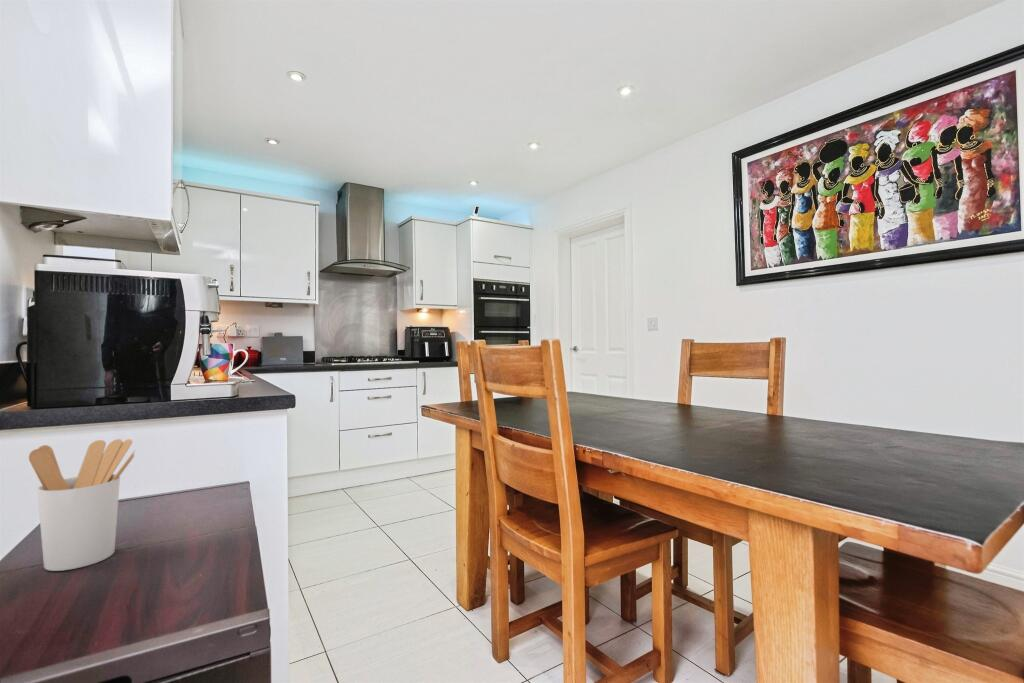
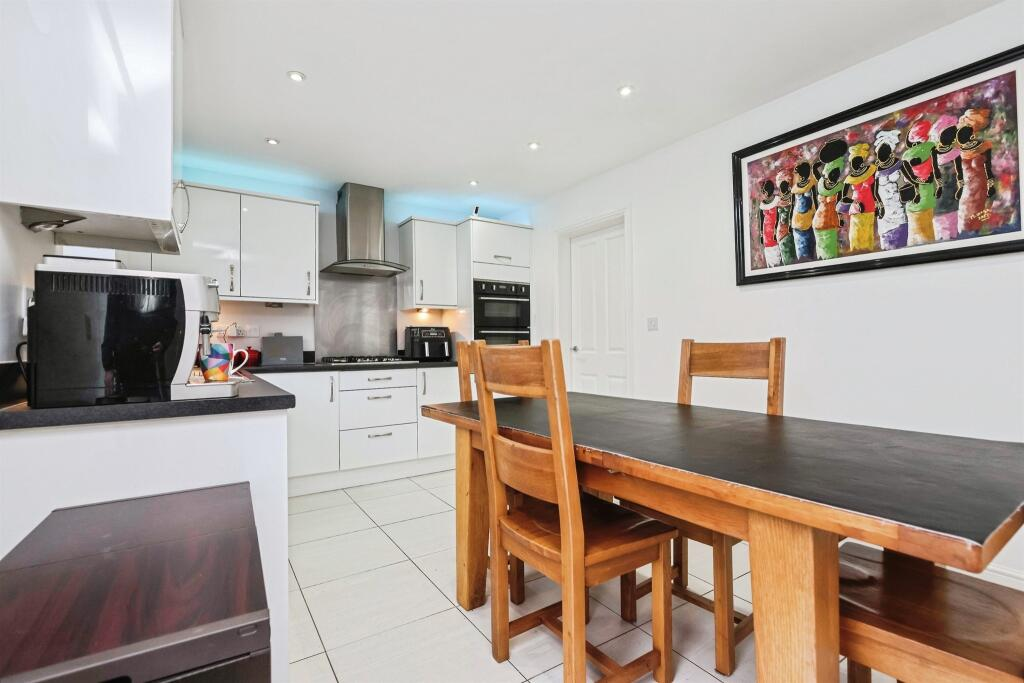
- utensil holder [28,438,136,572]
